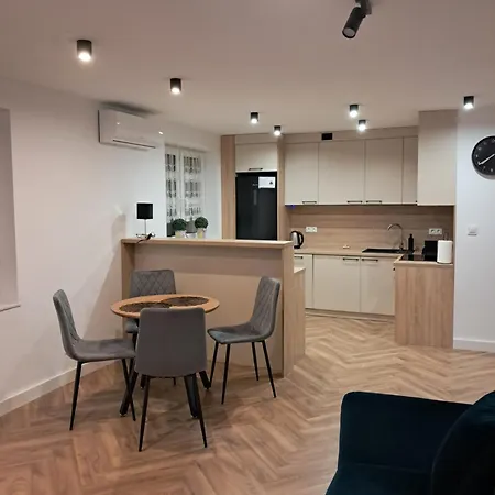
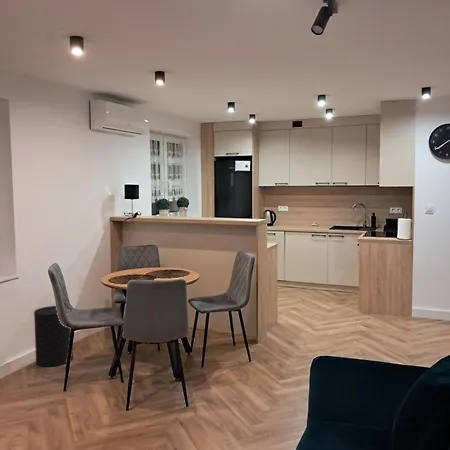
+ waste bin [33,305,74,367]
